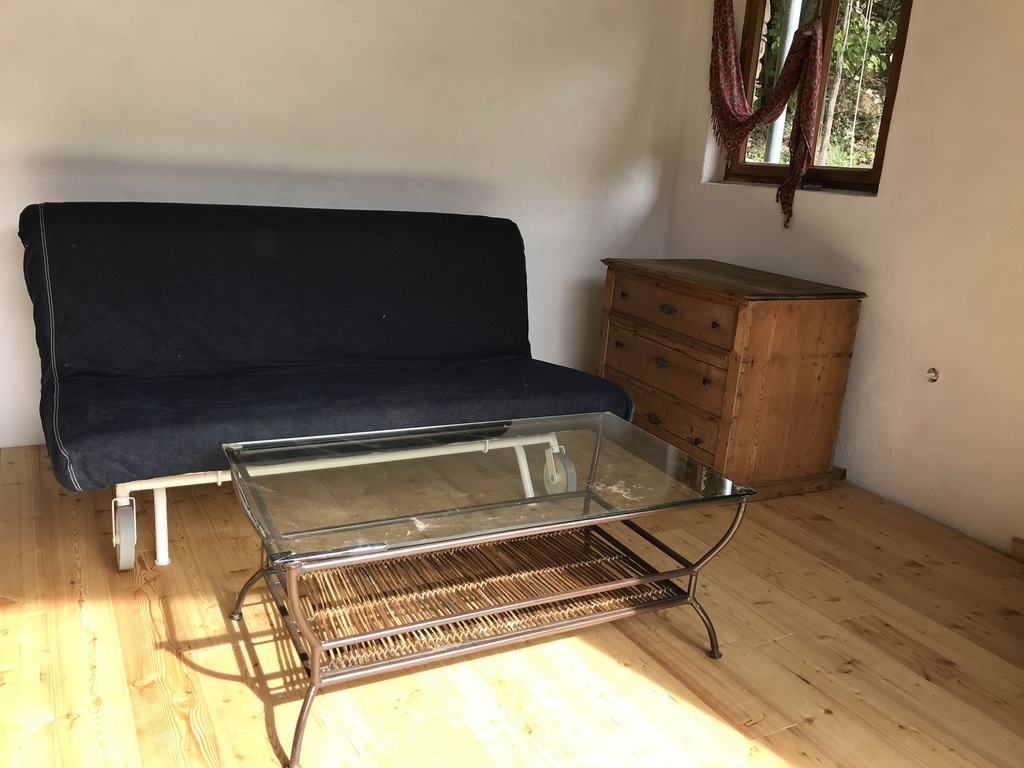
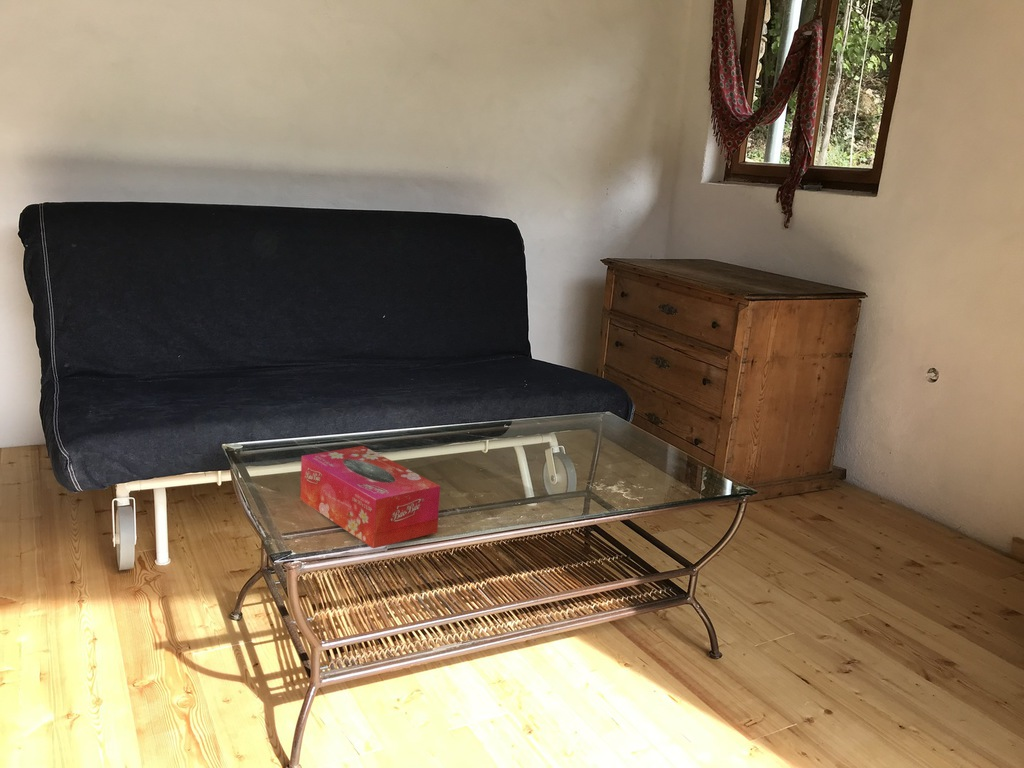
+ tissue box [299,445,441,549]
